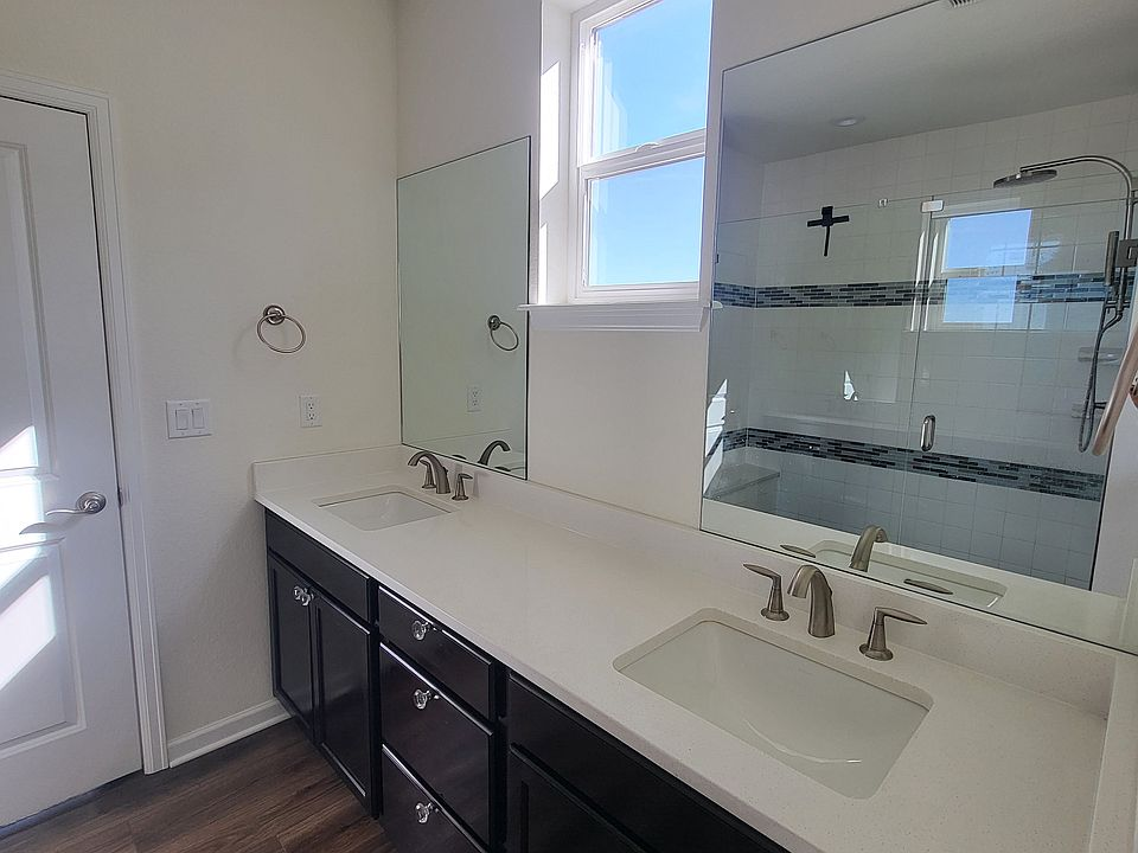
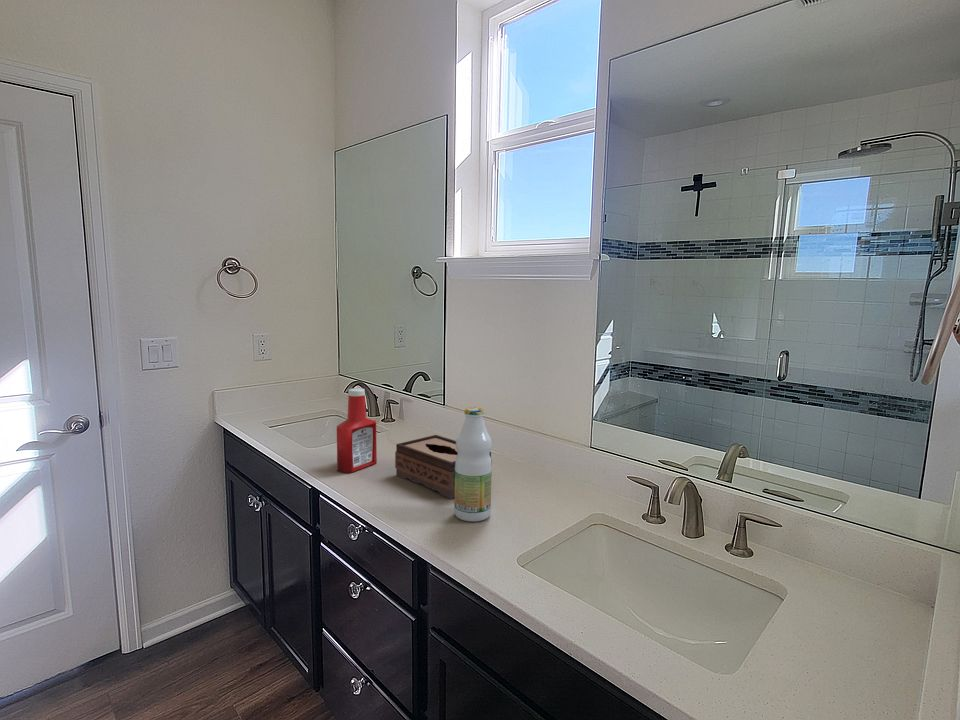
+ tissue box [394,434,493,500]
+ soap bottle [336,387,378,474]
+ bottle [453,406,493,522]
